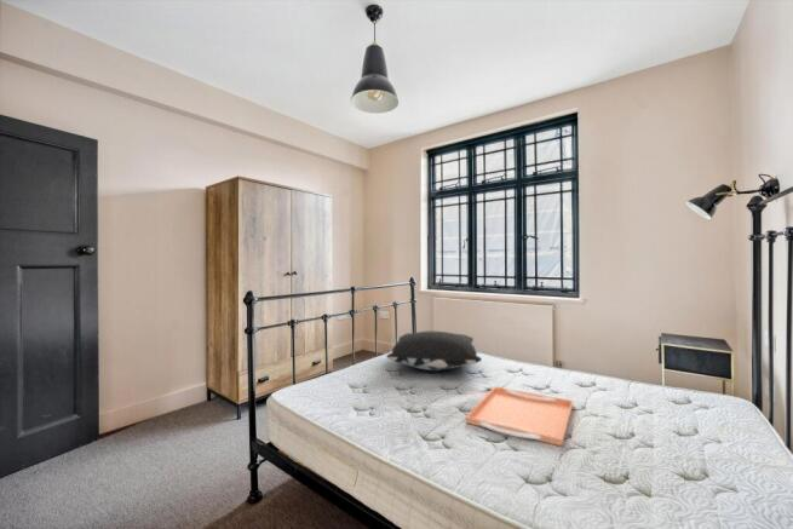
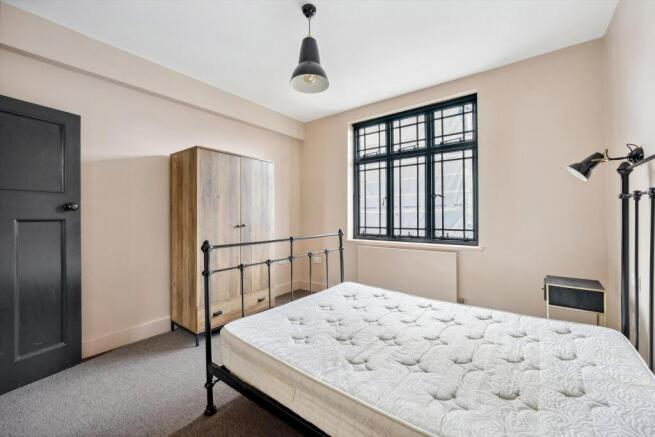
- pillow [385,330,483,372]
- serving tray [465,385,574,447]
